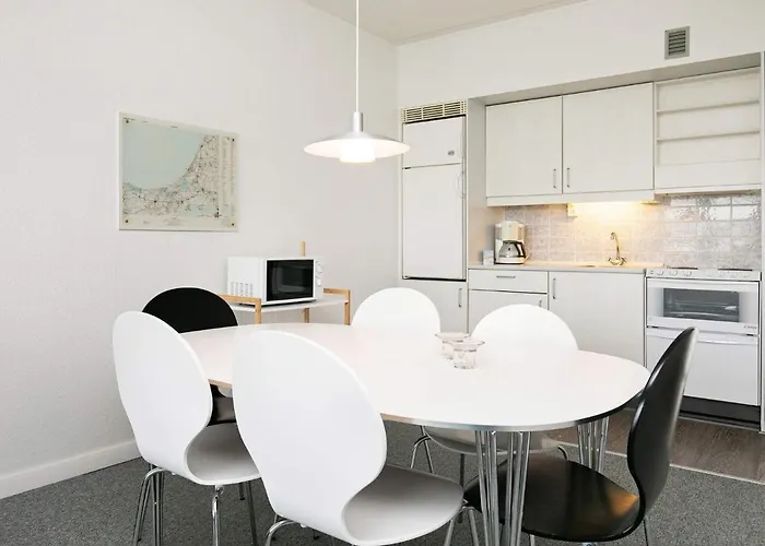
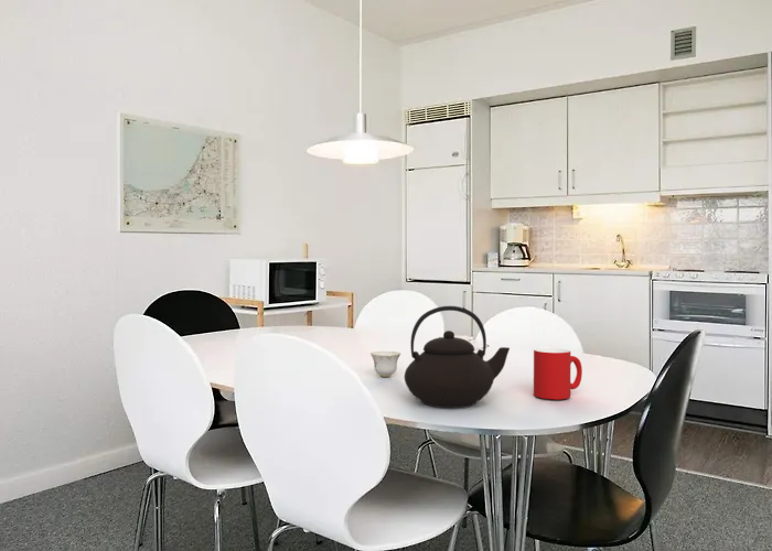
+ teapot [404,305,511,409]
+ cup [533,347,583,400]
+ teacup [369,350,401,378]
